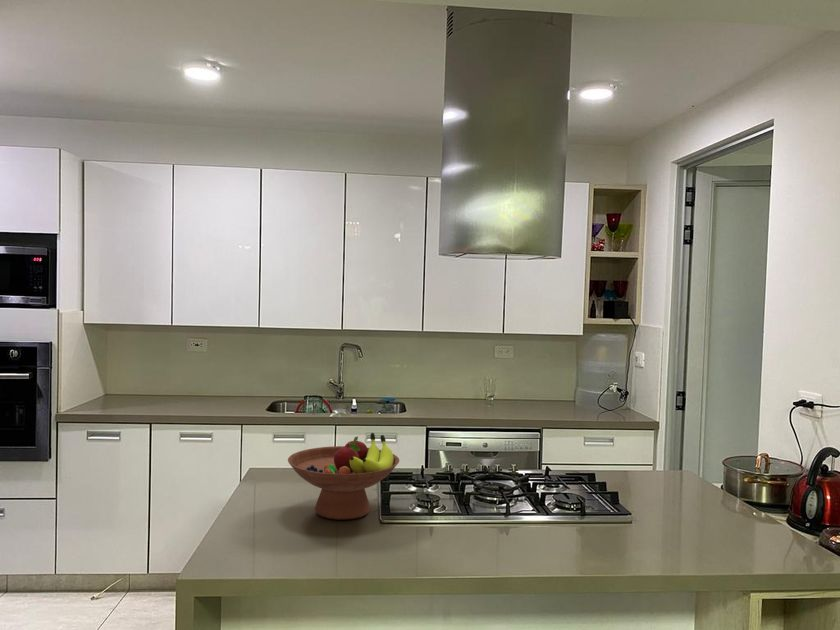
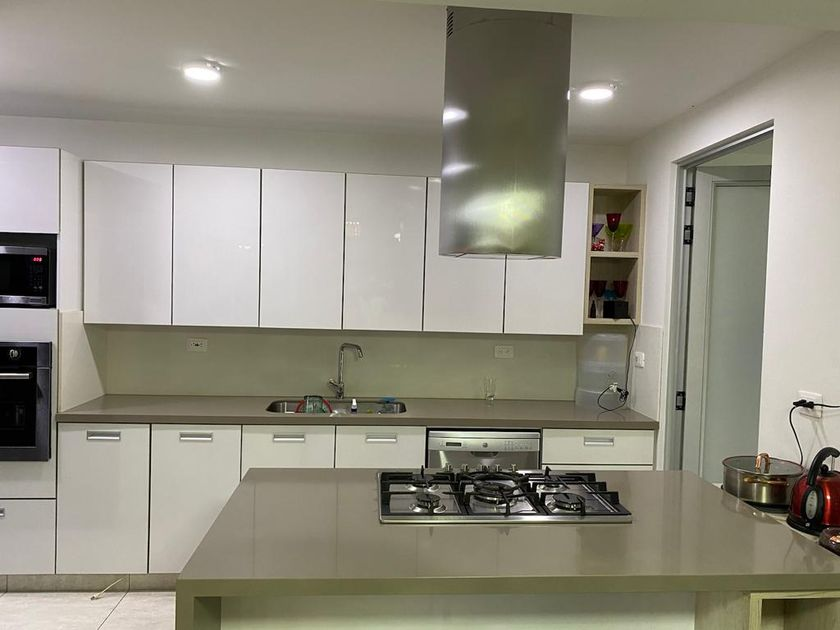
- fruit bowl [287,432,400,521]
